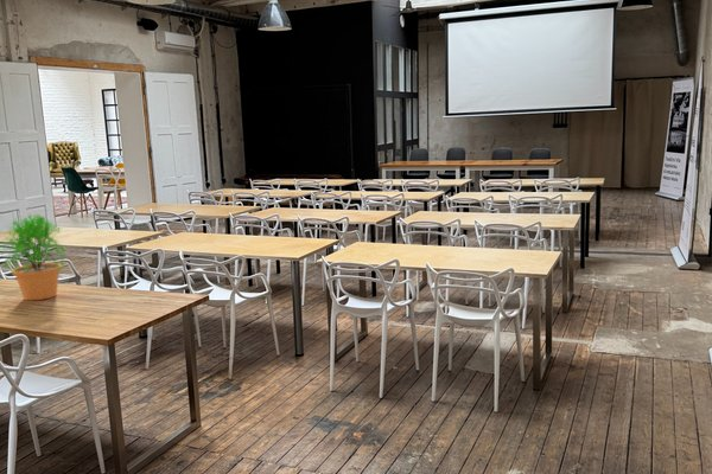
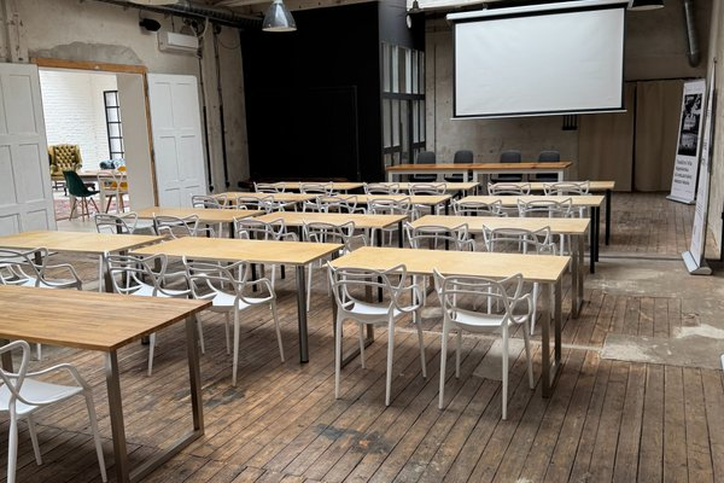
- potted plant [0,213,69,301]
